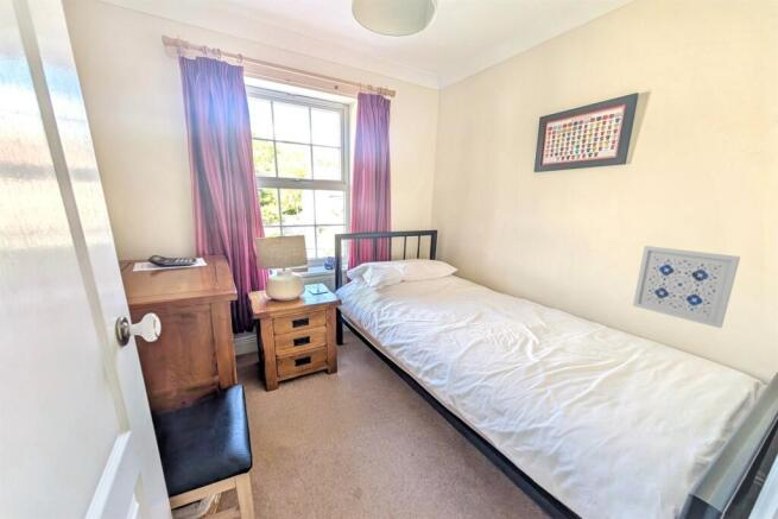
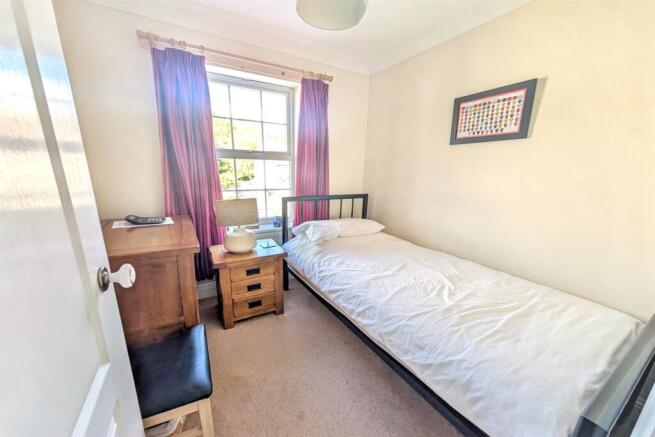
- wall art [632,245,741,329]
